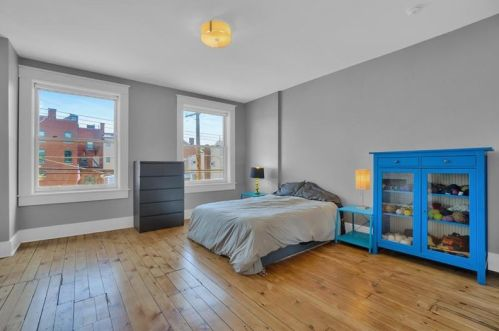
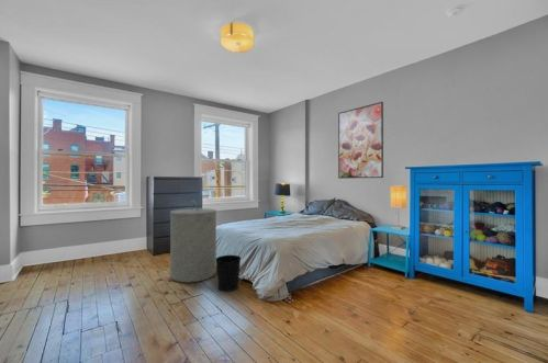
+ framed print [337,101,384,180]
+ wastebasket [215,254,242,293]
+ laundry hamper [169,200,217,284]
